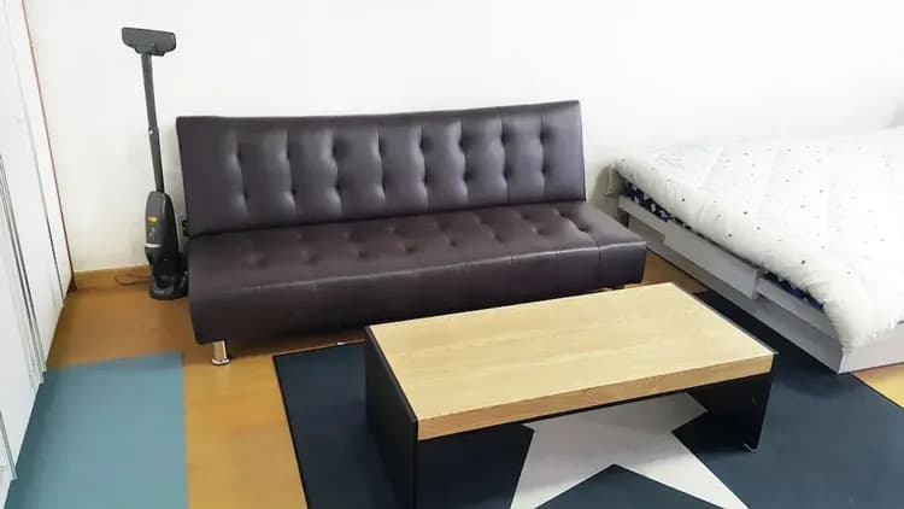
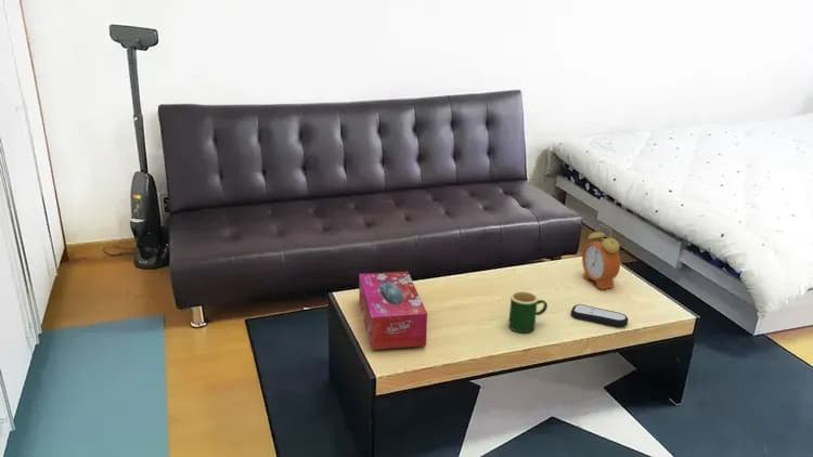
+ remote control [570,303,629,327]
+ mug [507,290,549,334]
+ alarm clock [581,223,621,290]
+ tissue box [358,271,428,351]
